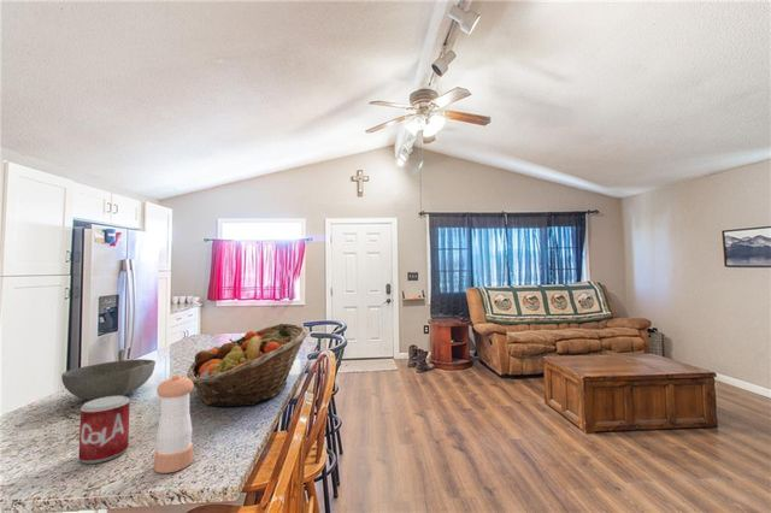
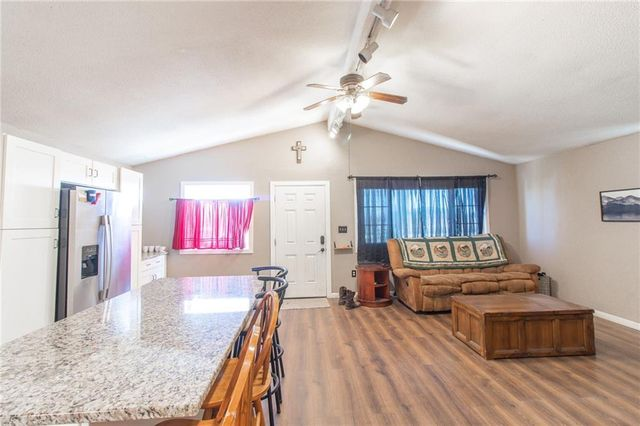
- pepper shaker [153,373,195,474]
- bowl [60,358,157,401]
- fruit basket [186,323,310,408]
- beverage can [77,395,131,465]
